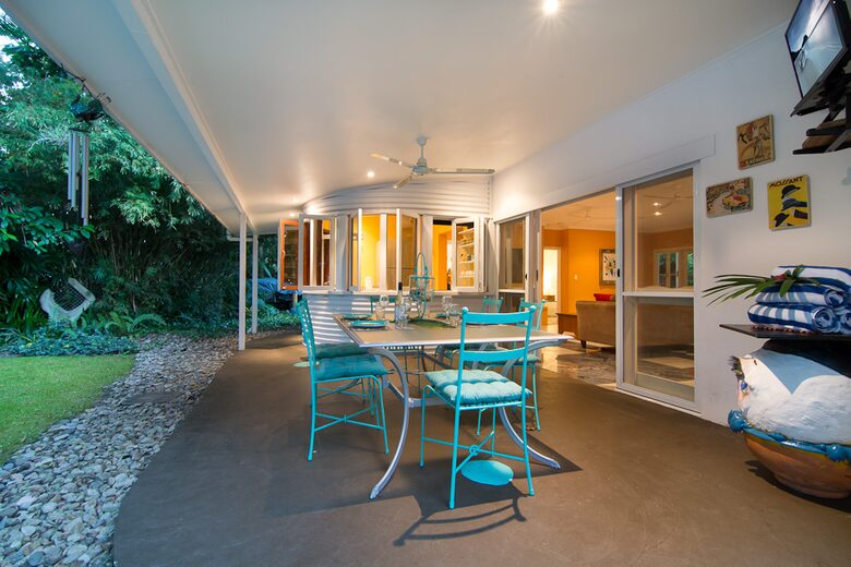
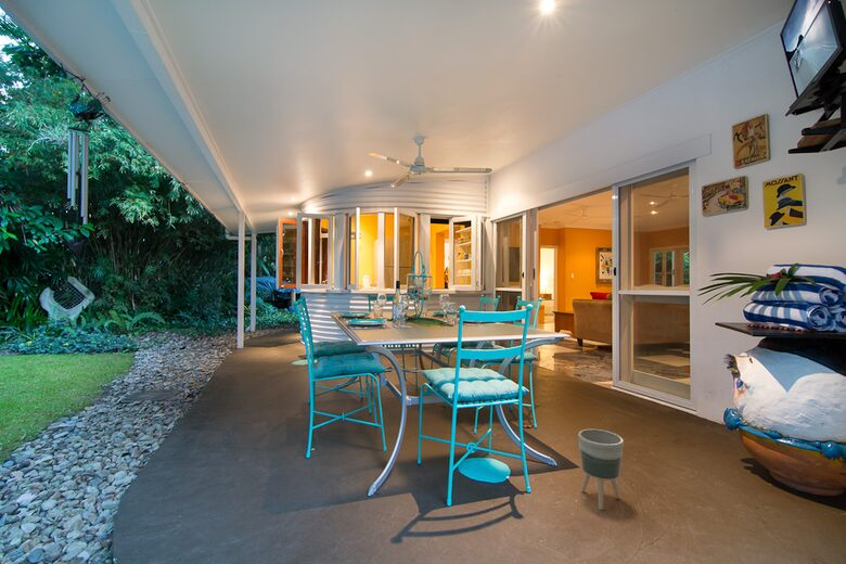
+ planter [577,428,625,511]
